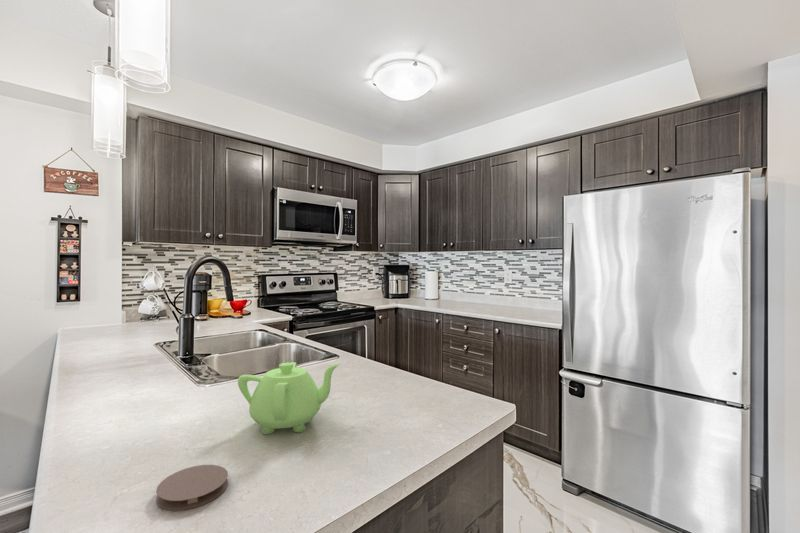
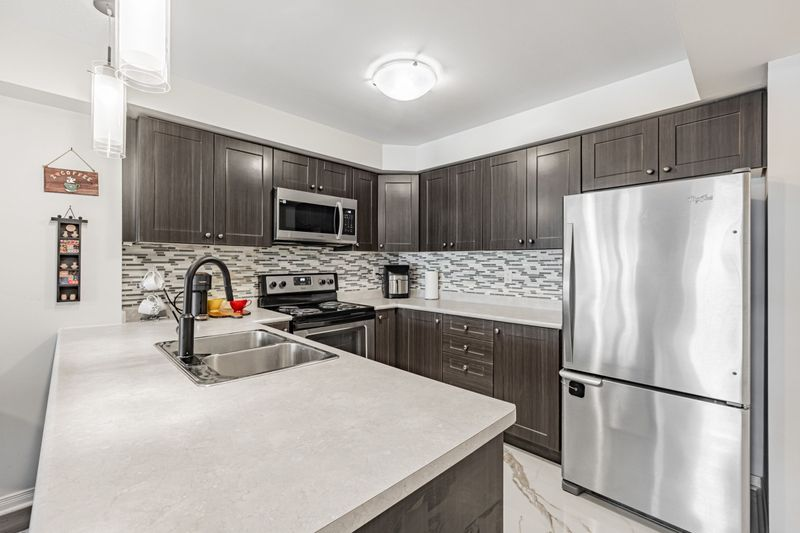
- coaster [155,464,229,511]
- teapot [237,361,340,435]
